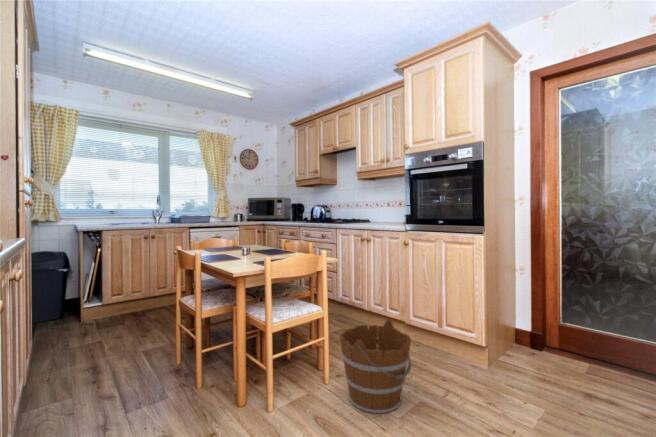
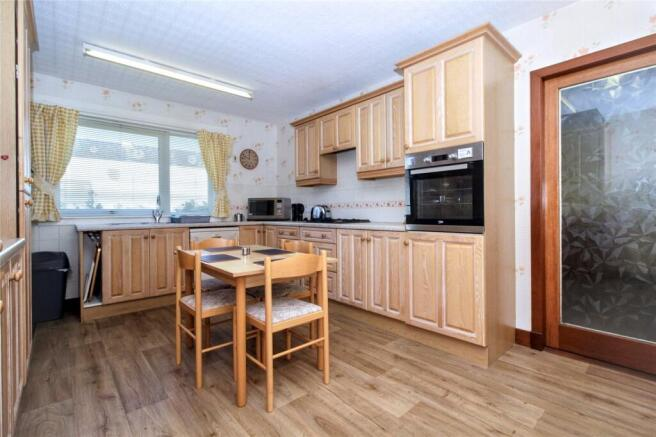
- bucket [339,318,413,414]
